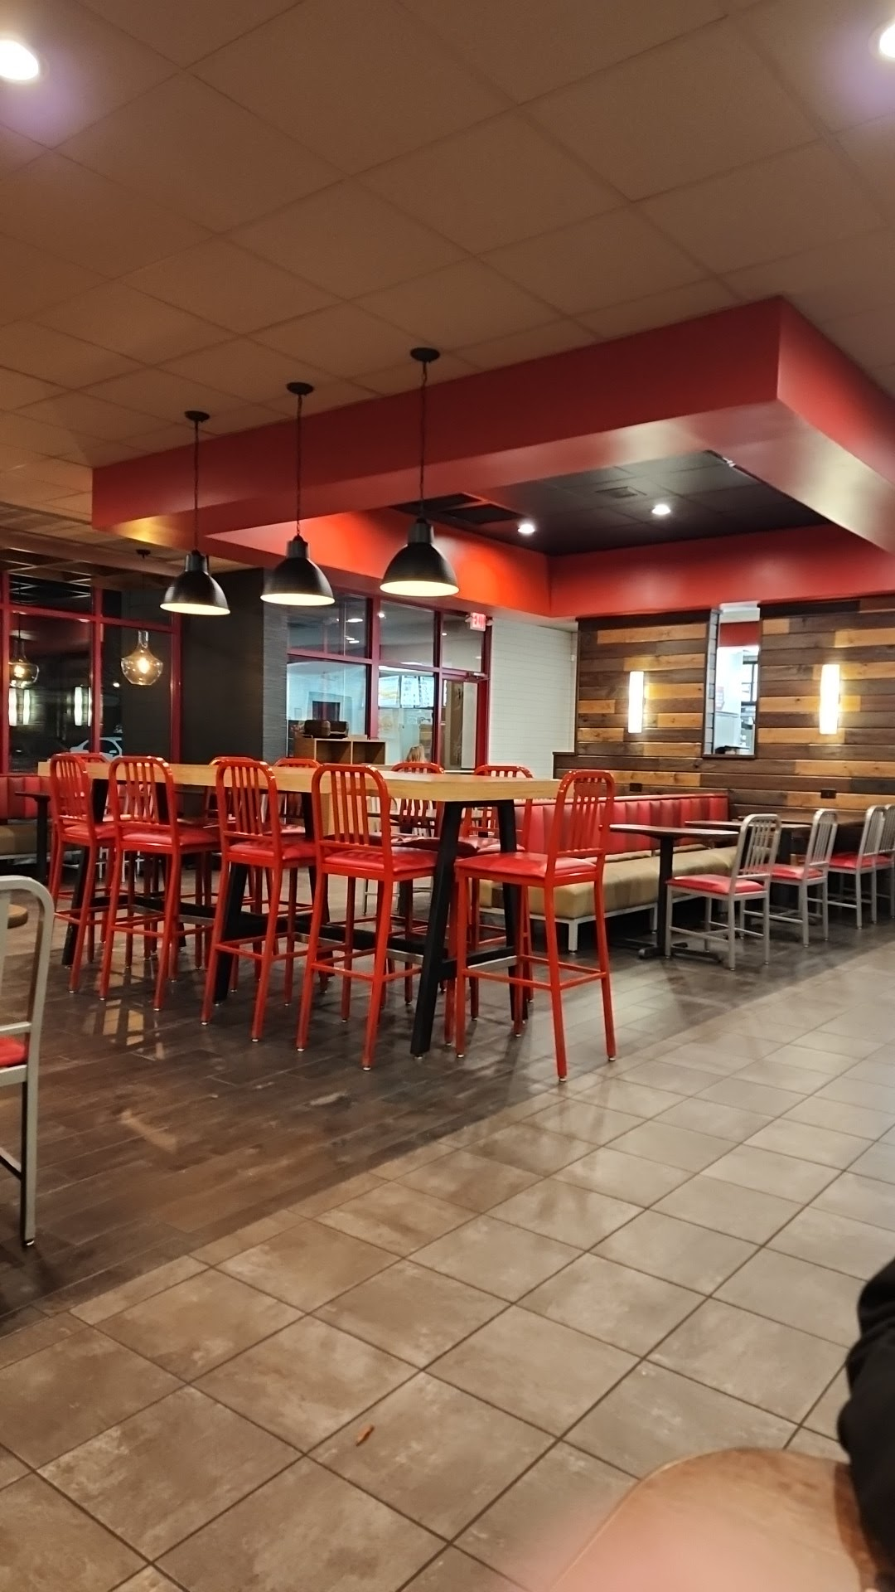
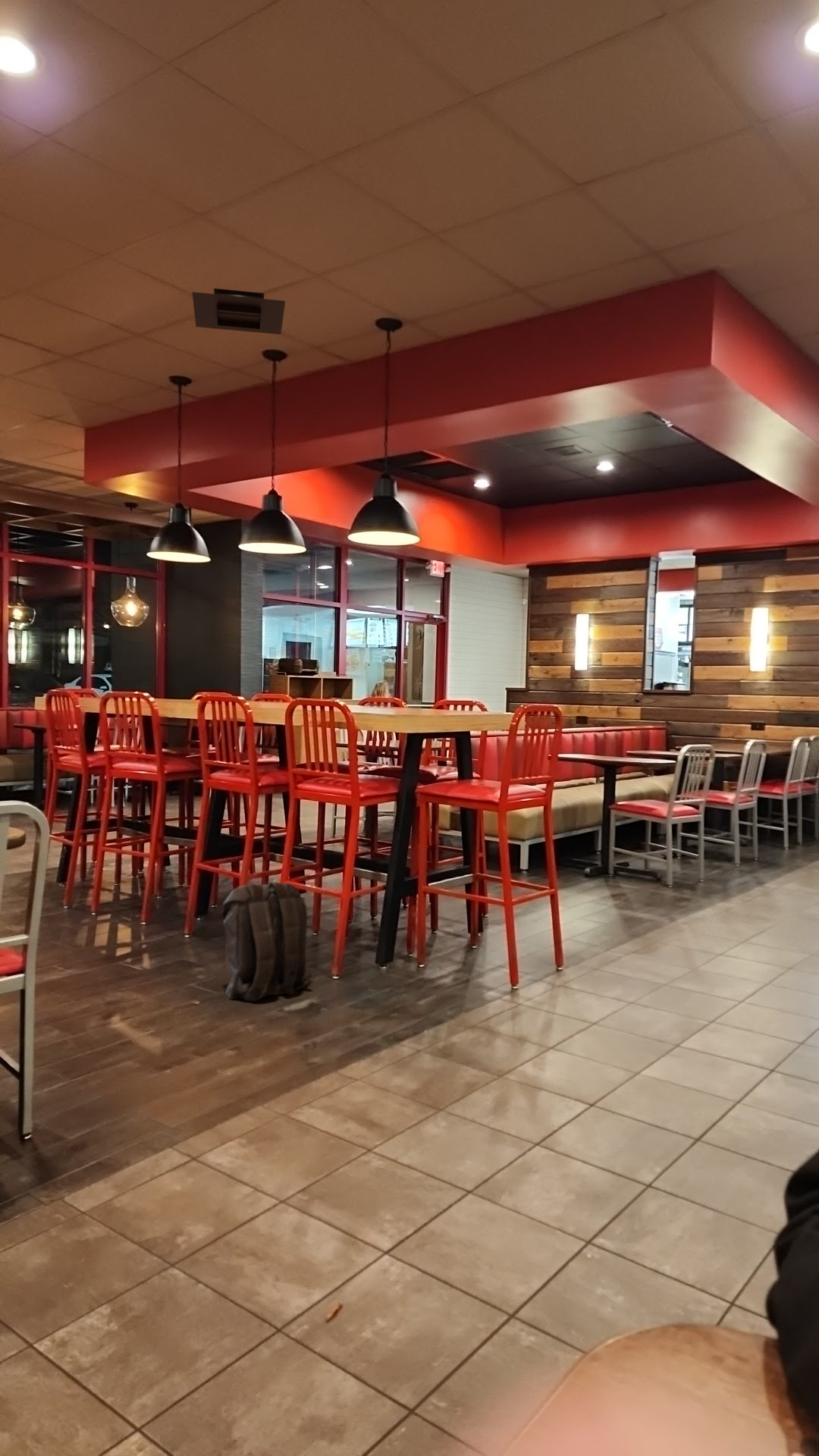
+ ceiling vent [191,287,286,335]
+ backpack [221,881,313,1002]
